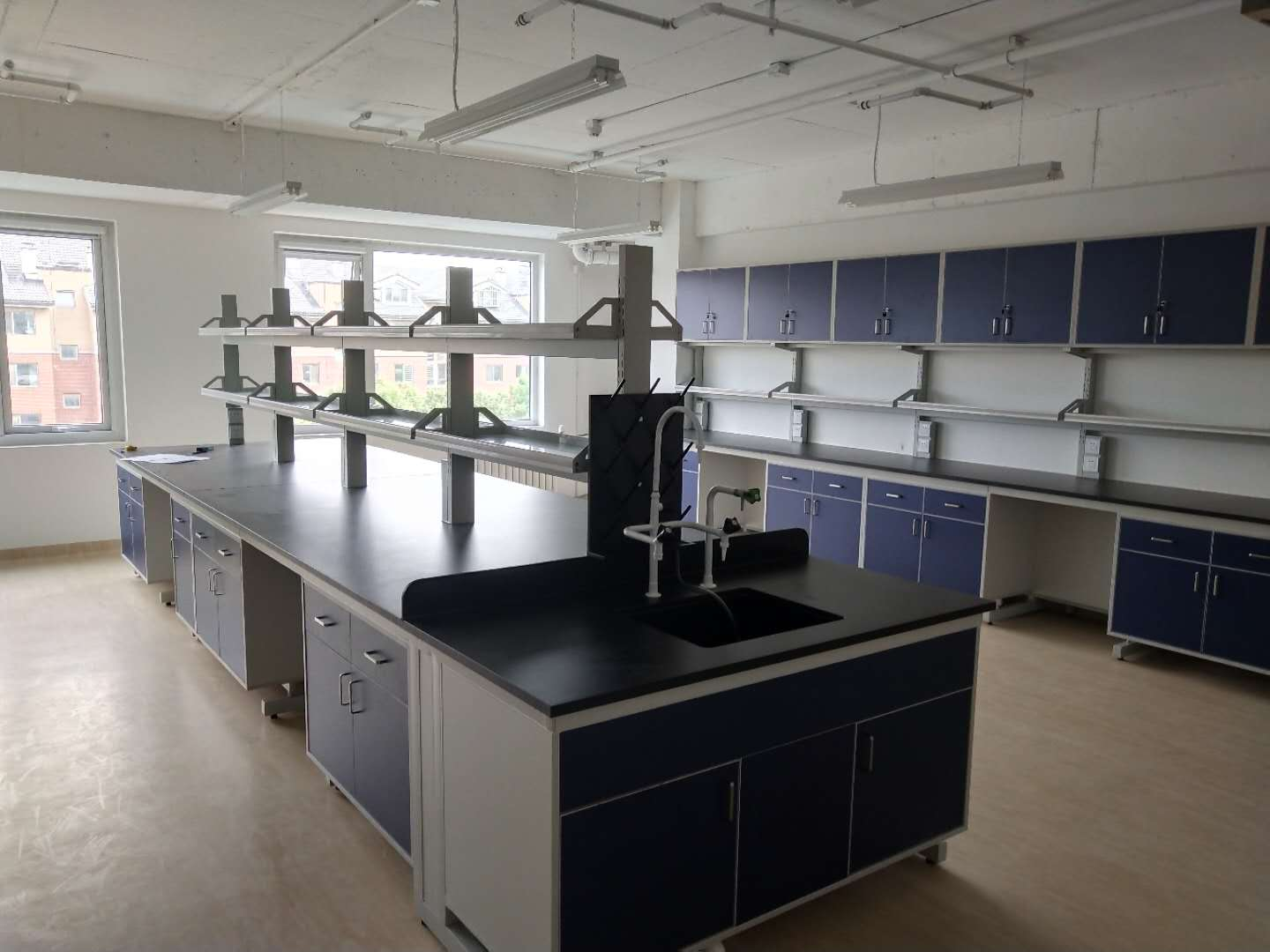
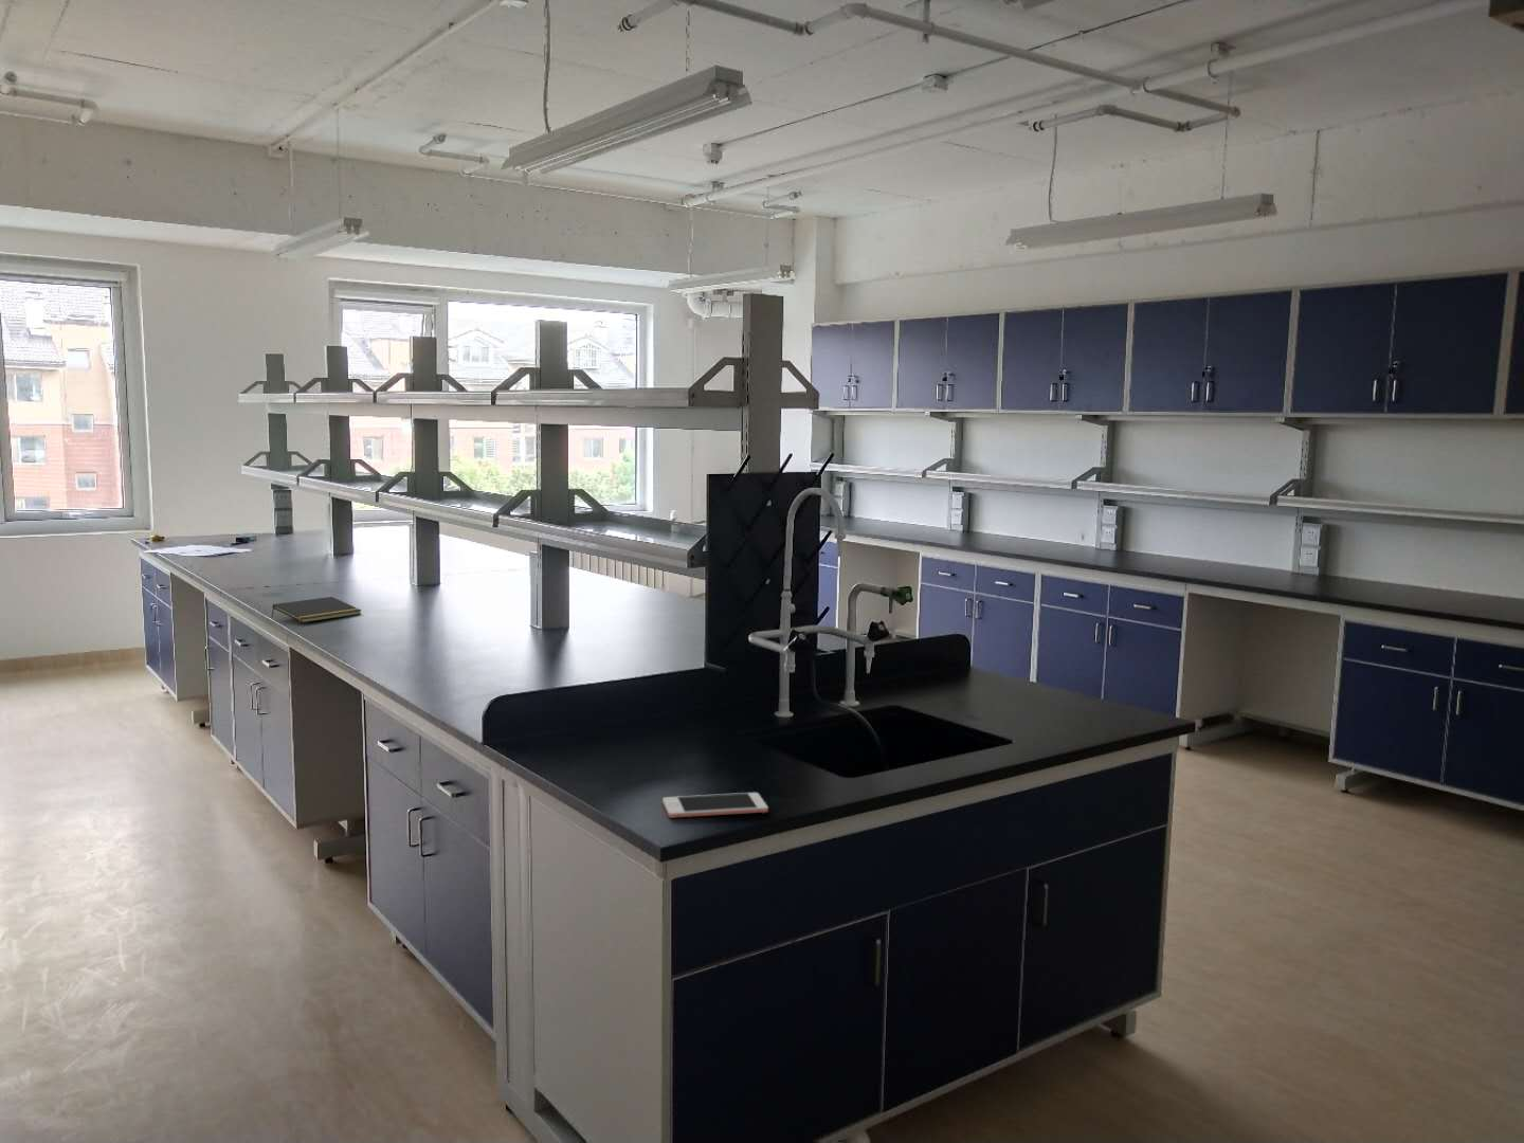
+ notepad [271,596,362,623]
+ cell phone [661,791,769,819]
